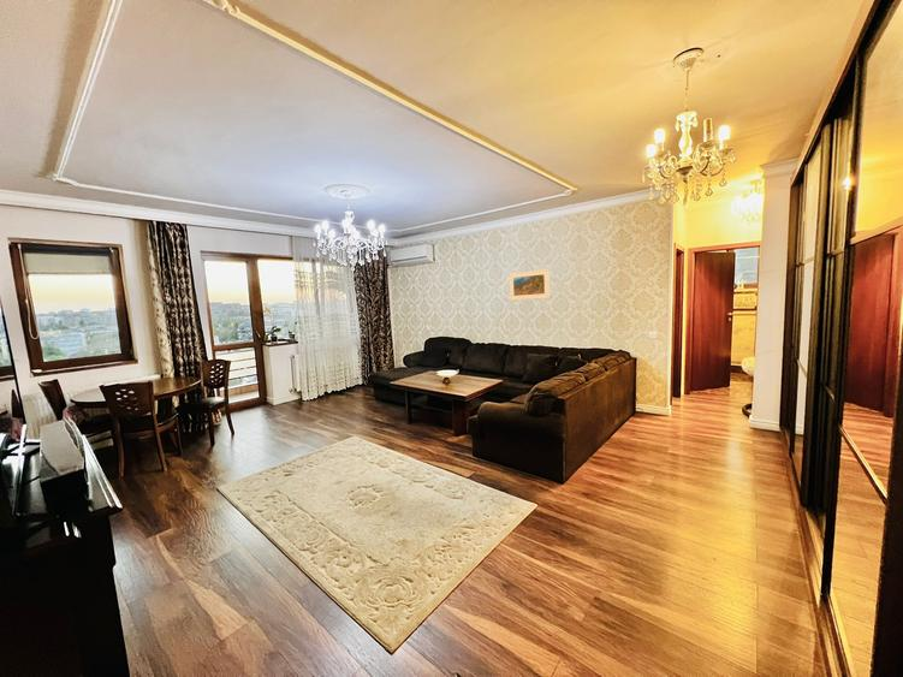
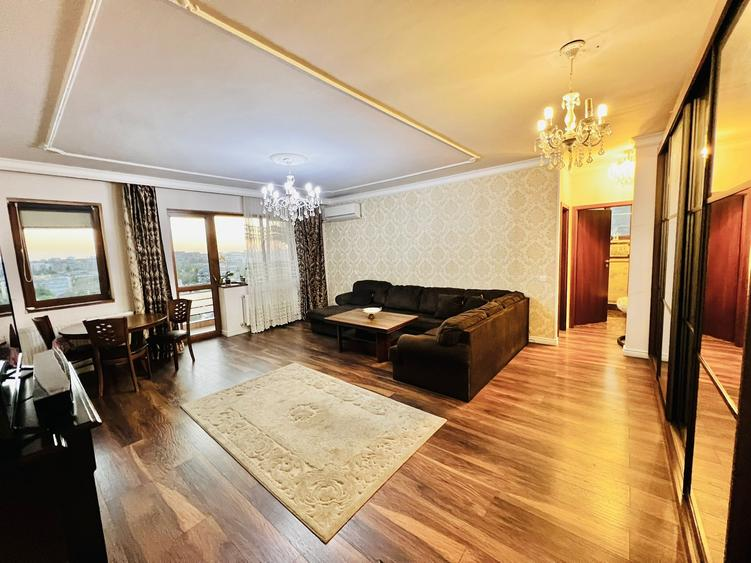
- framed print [509,268,551,302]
